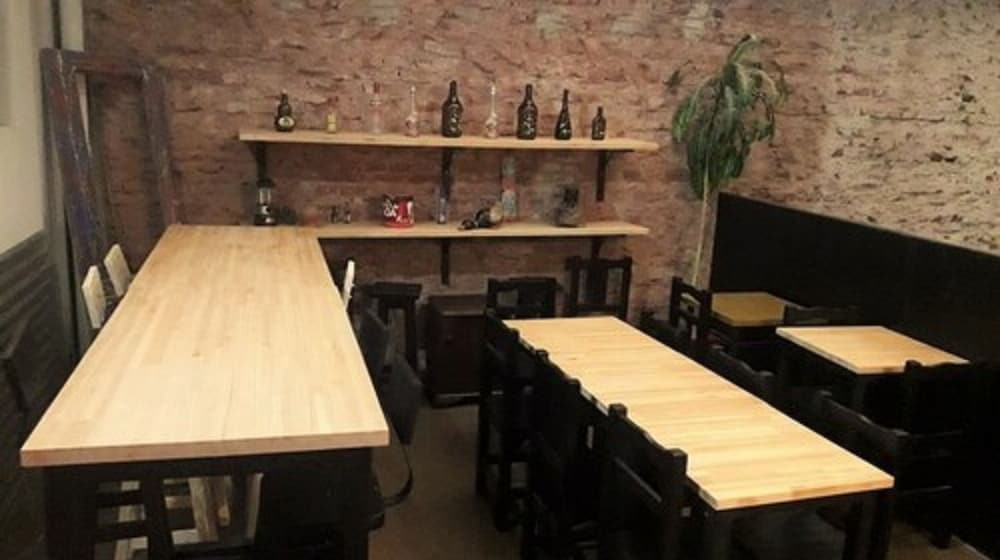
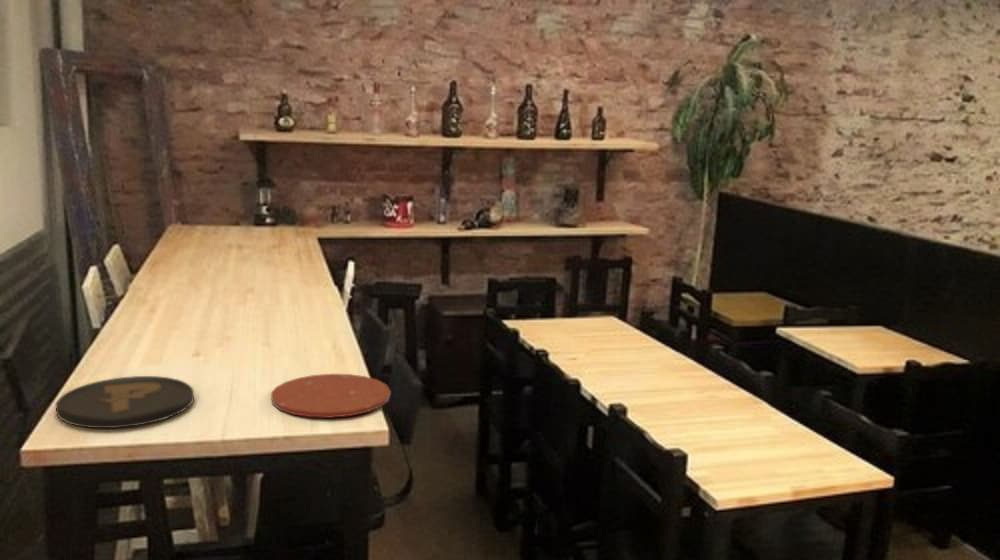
+ plate [270,373,391,419]
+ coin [55,375,195,429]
